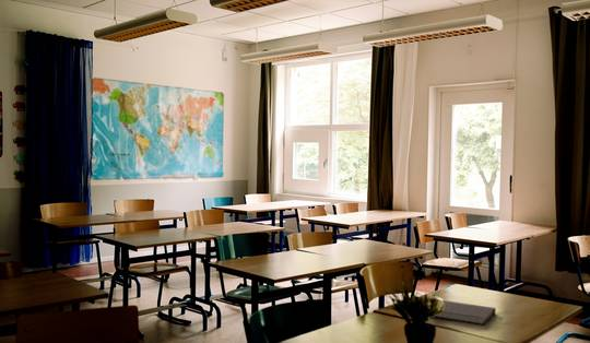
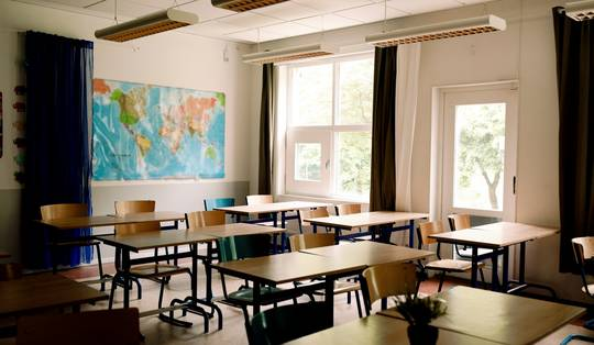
- notebook [434,299,497,326]
